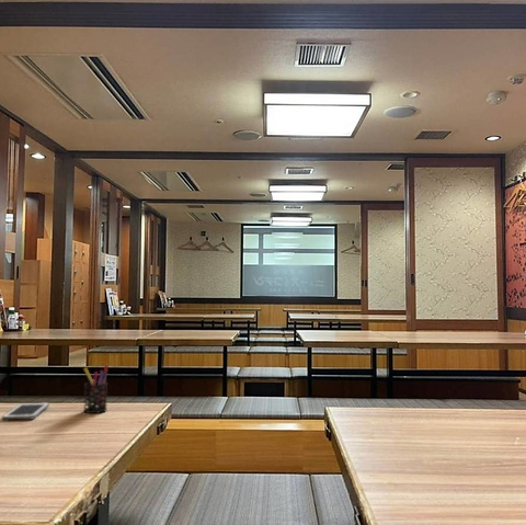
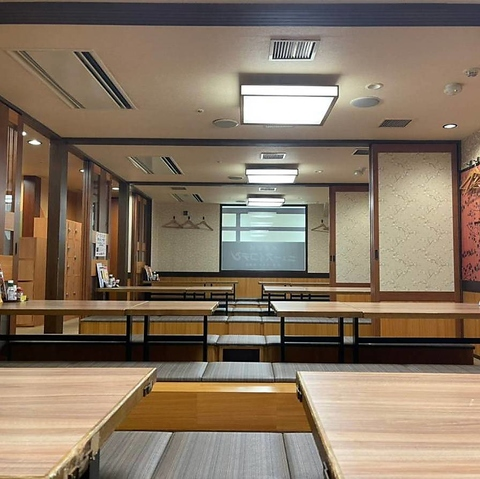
- pen holder [82,363,108,414]
- cell phone [1,401,50,421]
